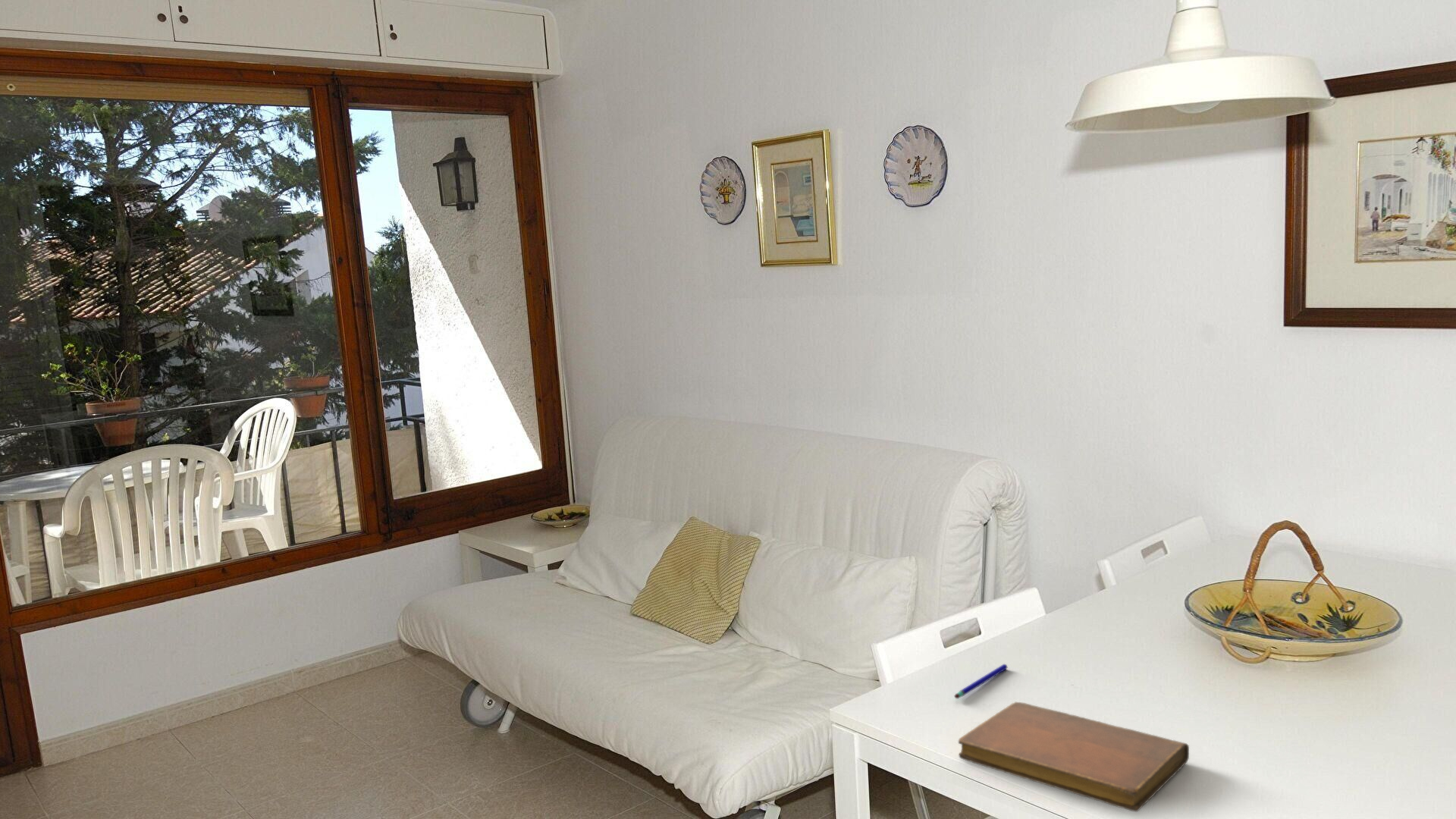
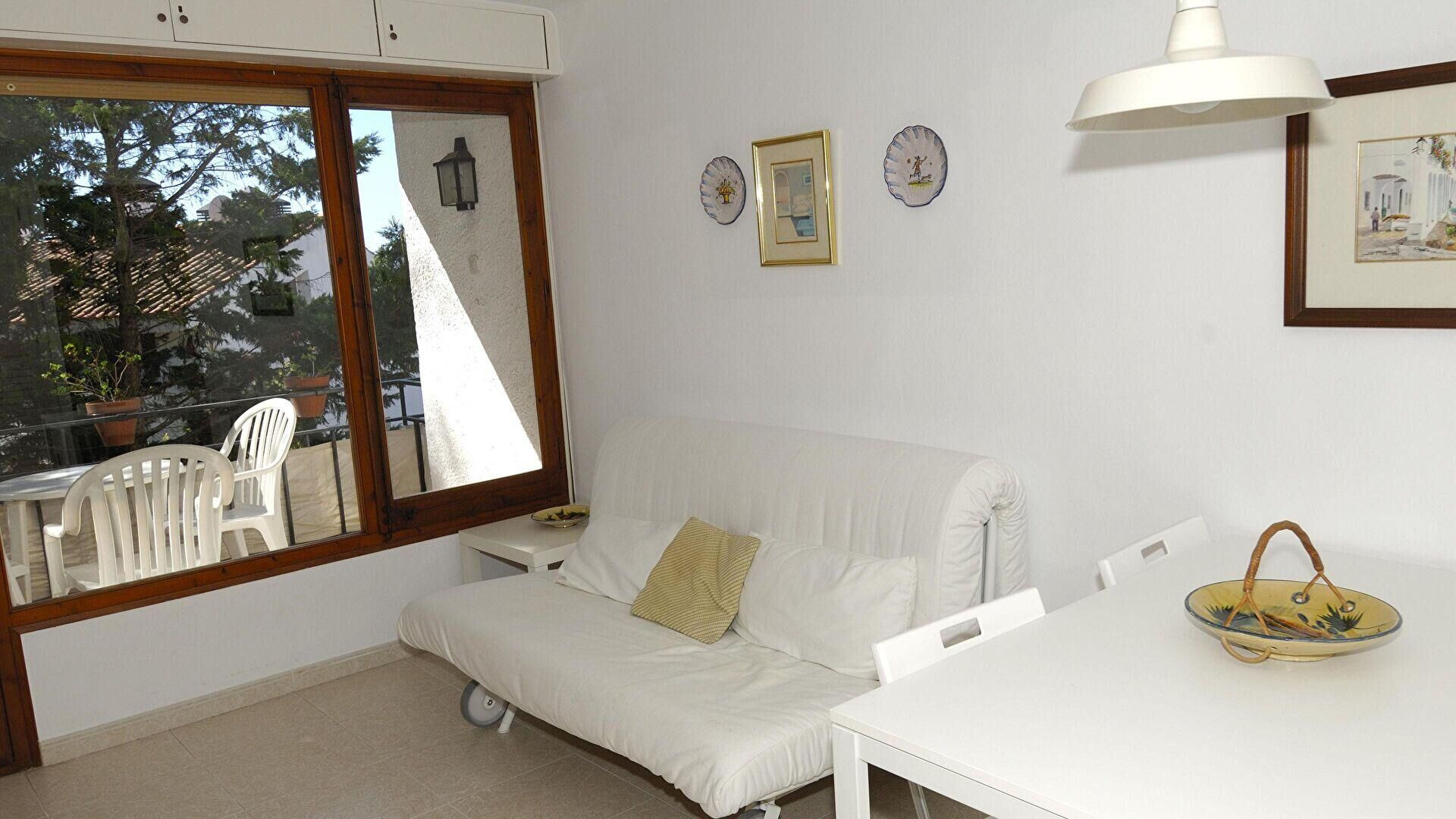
- pen [954,664,1009,699]
- notebook [958,701,1190,812]
